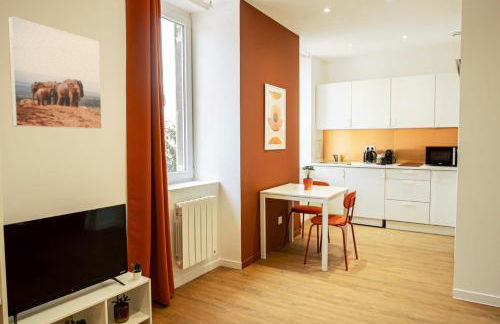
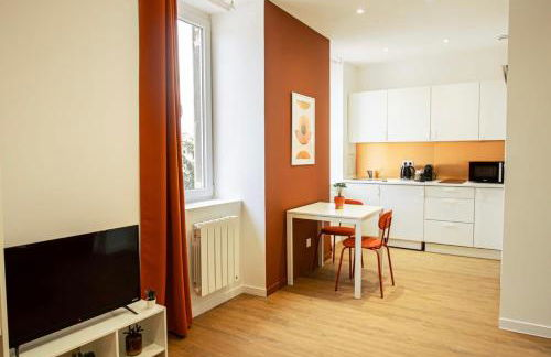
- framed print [7,15,103,130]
